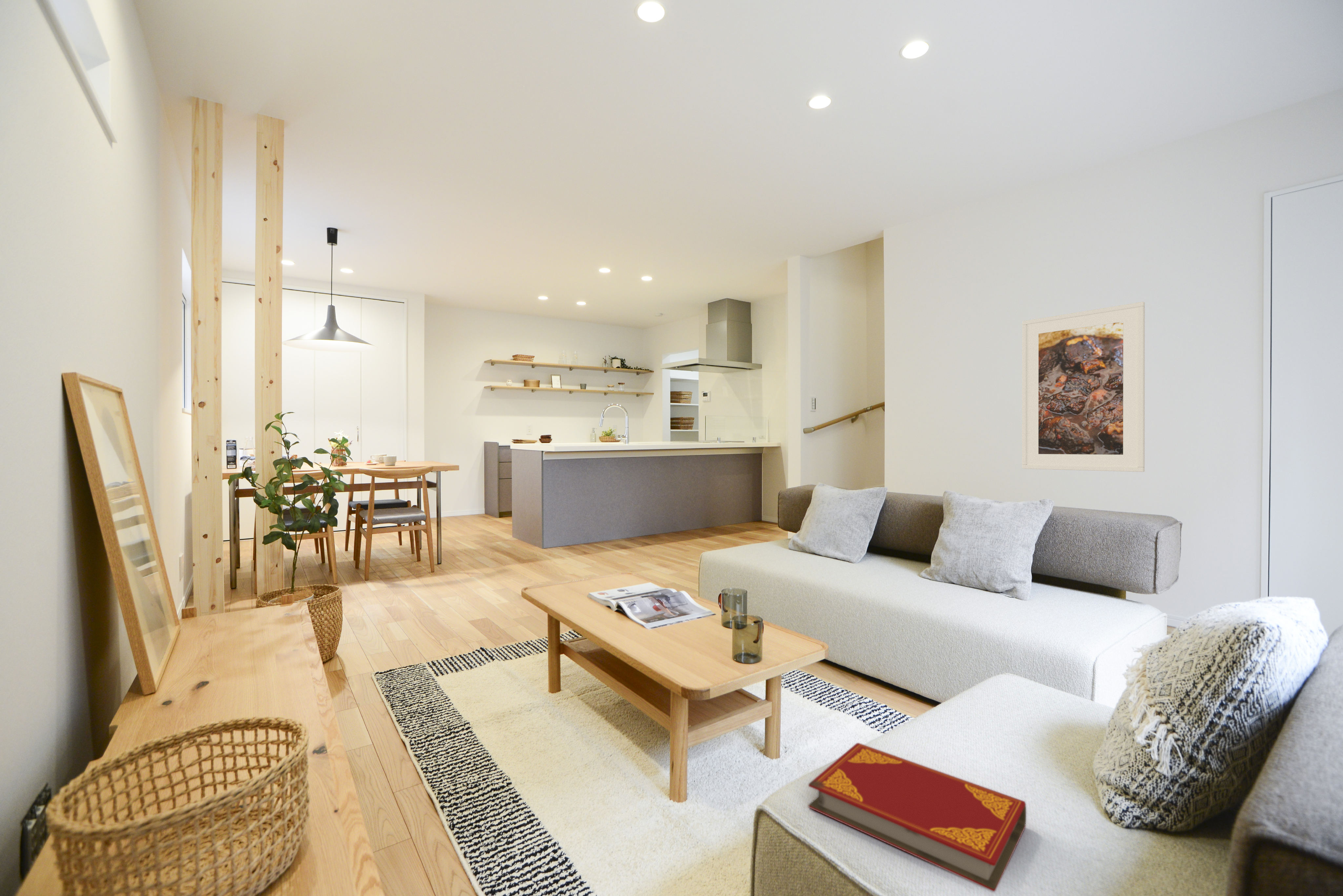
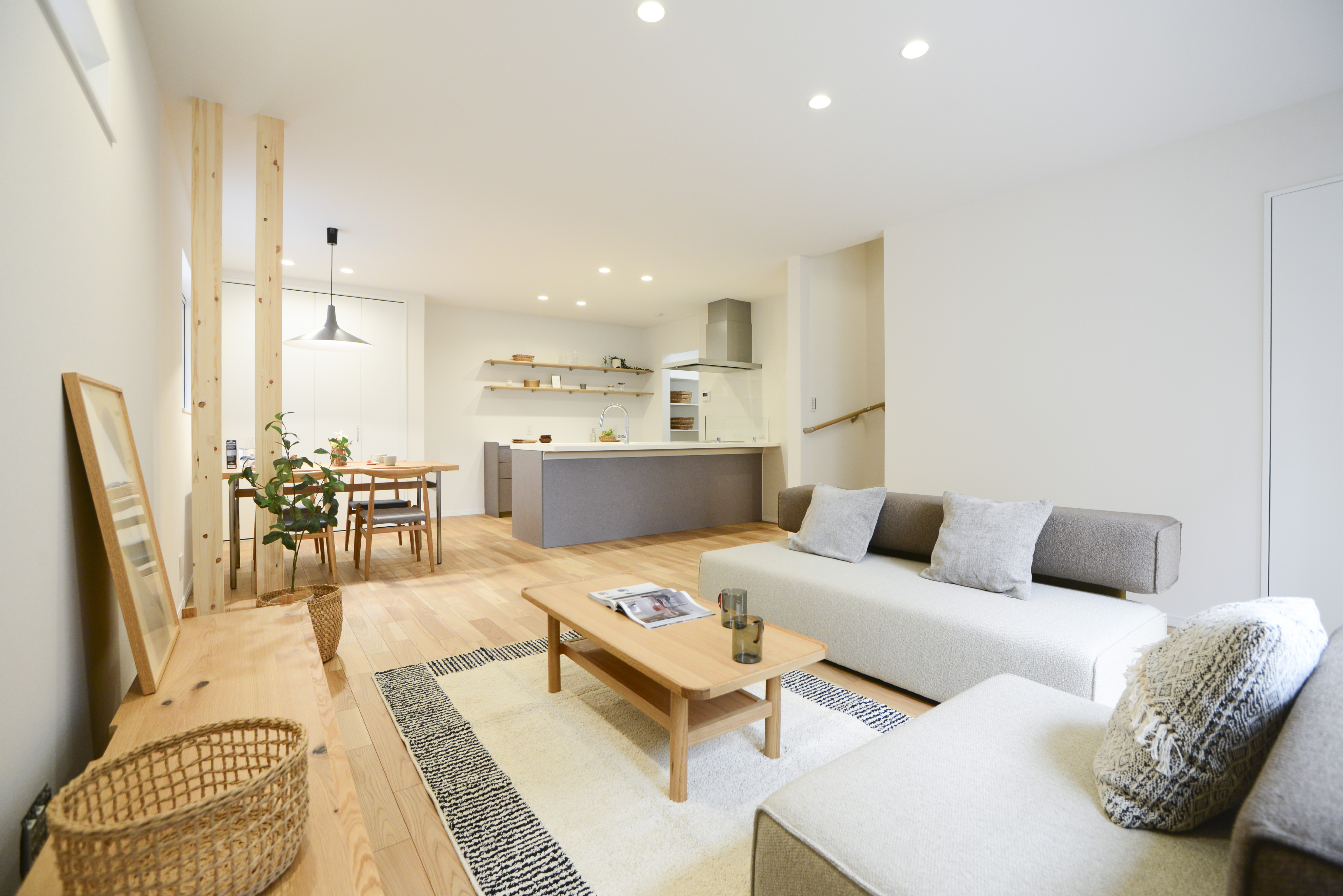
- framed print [1022,302,1145,472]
- hardback book [808,742,1027,892]
